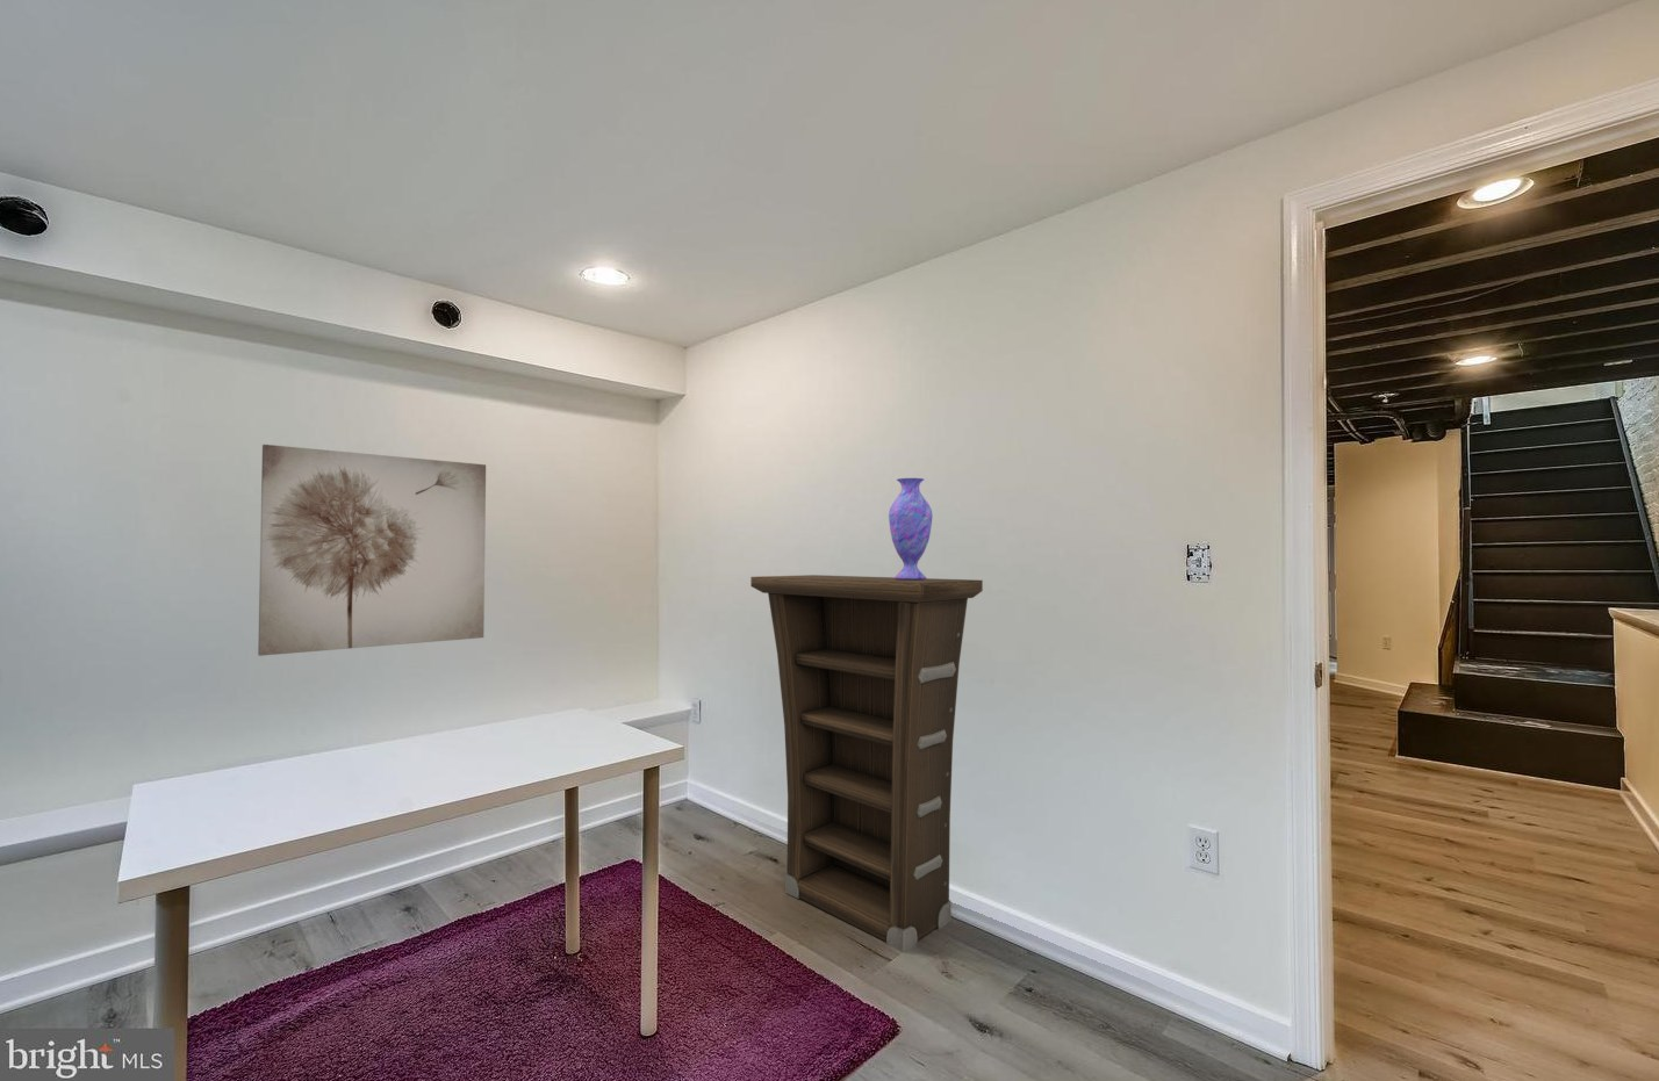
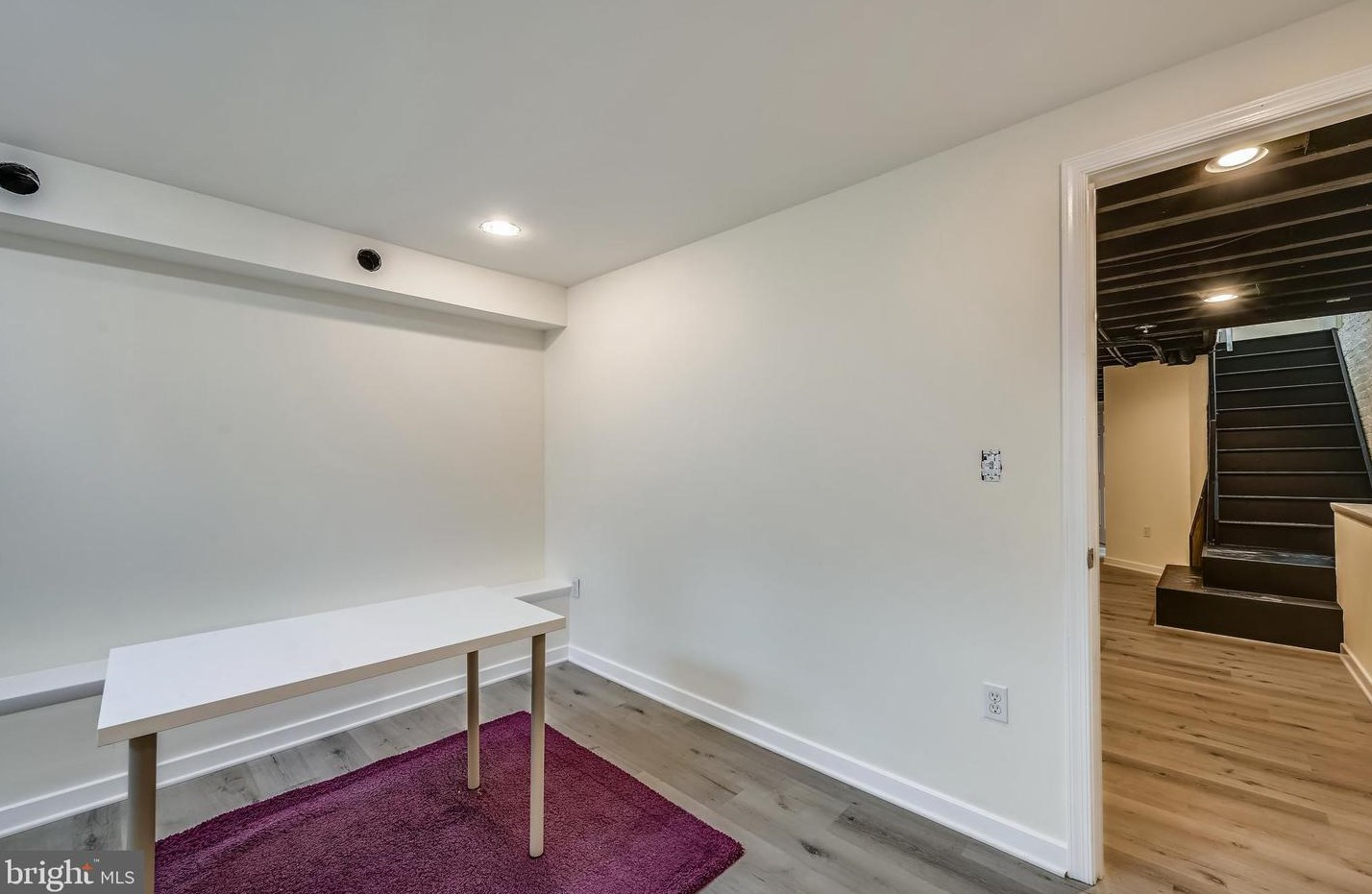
- vase [888,478,933,579]
- cabinet [750,573,984,953]
- wall art [256,444,487,658]
